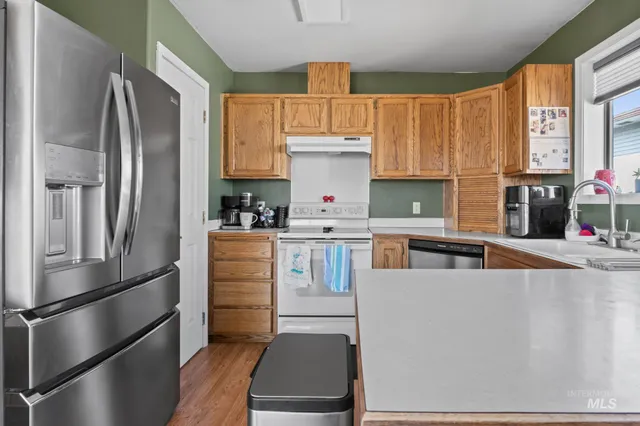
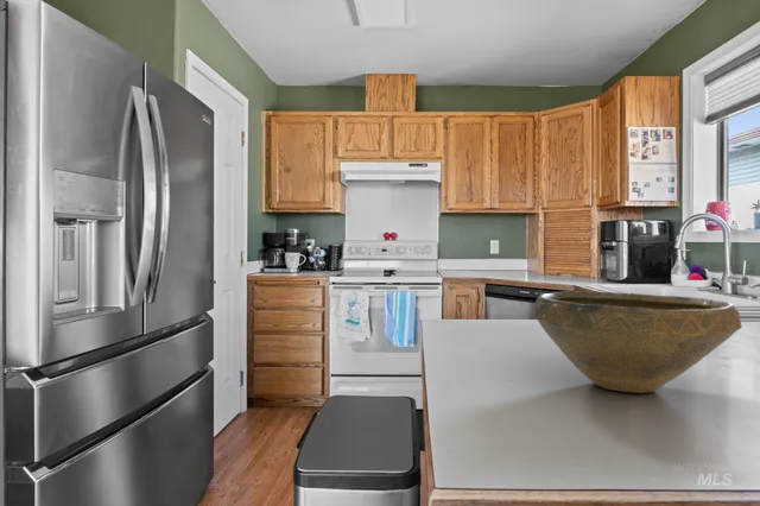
+ bowl [532,290,743,394]
